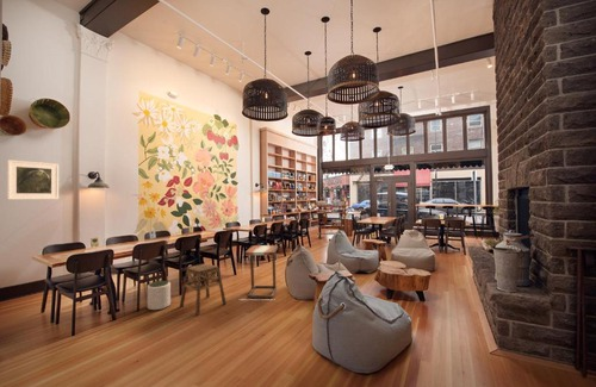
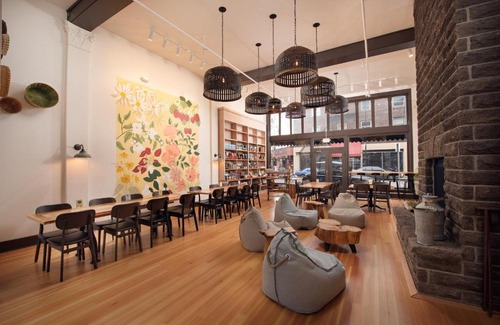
- plant pot [147,280,172,311]
- stool [179,262,228,317]
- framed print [6,158,60,200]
- side table [240,244,279,301]
